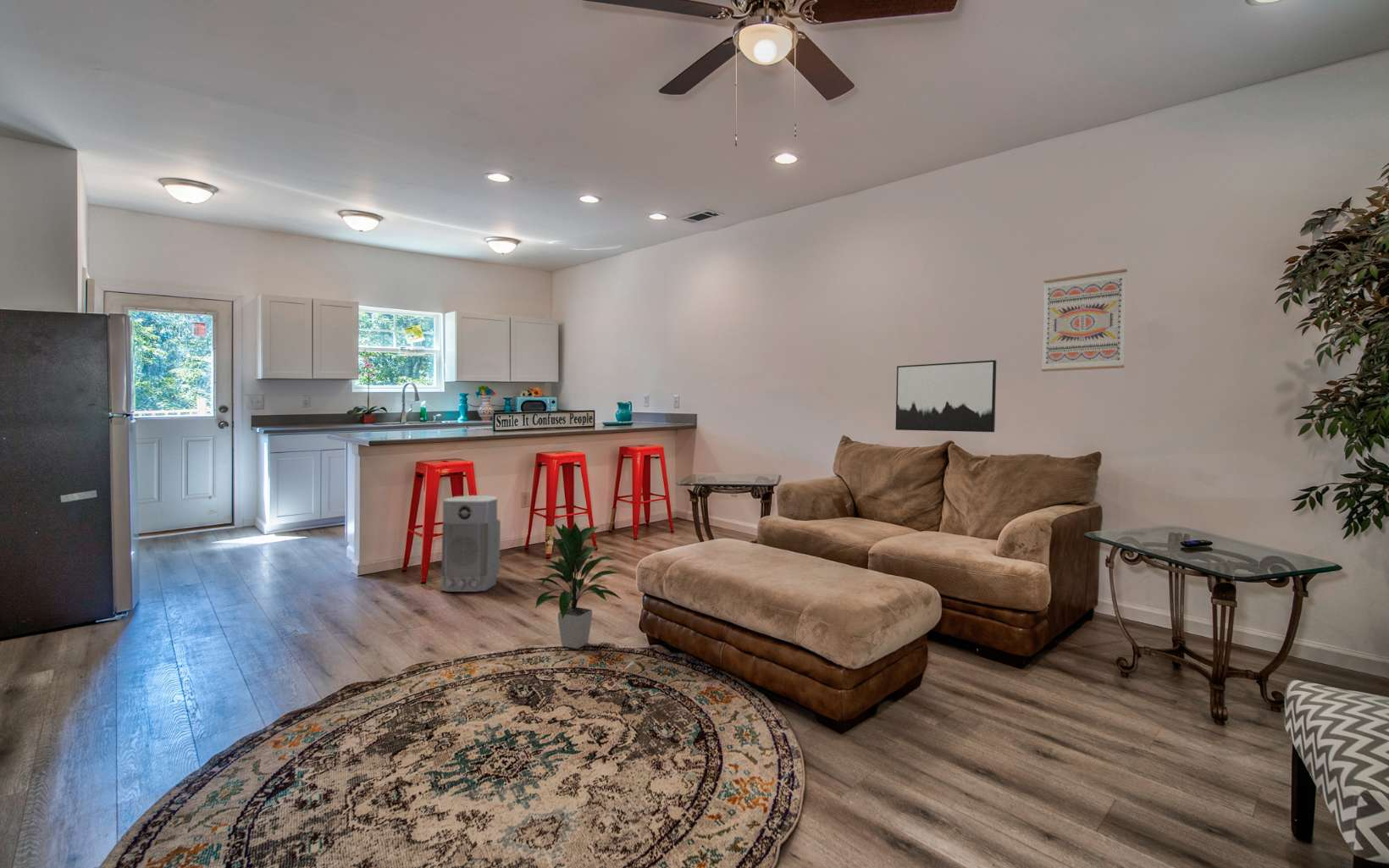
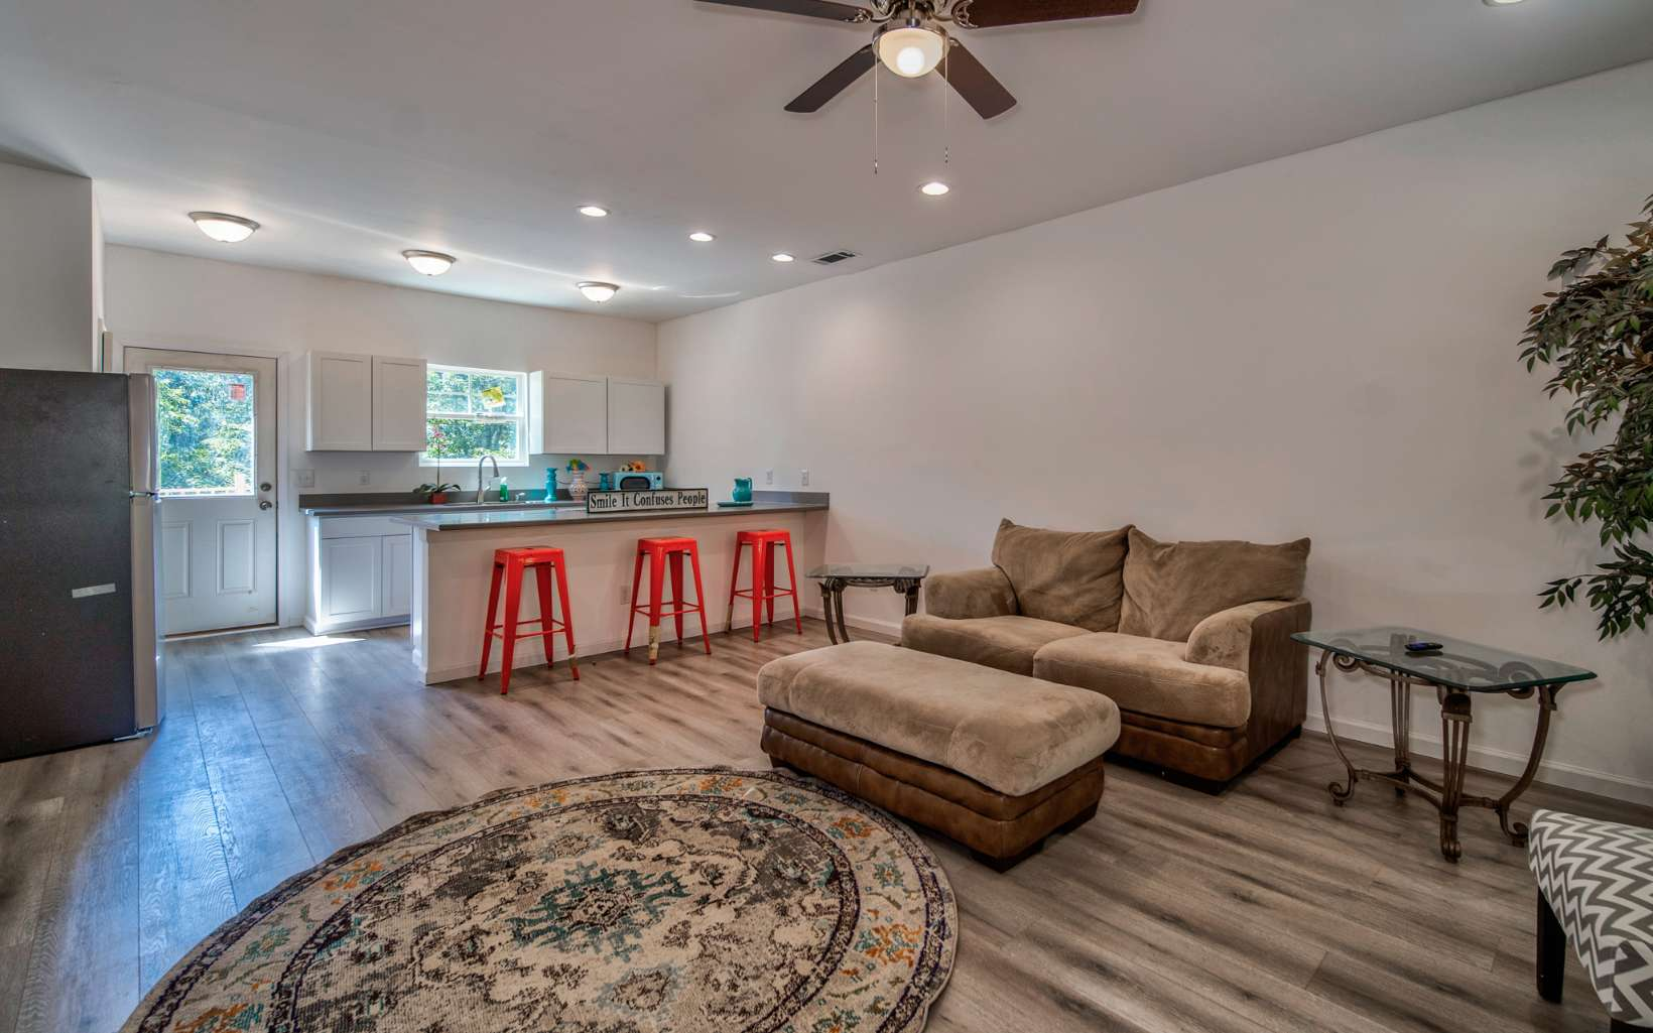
- air purifier [440,495,501,593]
- wall art [1041,268,1128,373]
- indoor plant [533,522,622,650]
- wall art [895,359,997,433]
